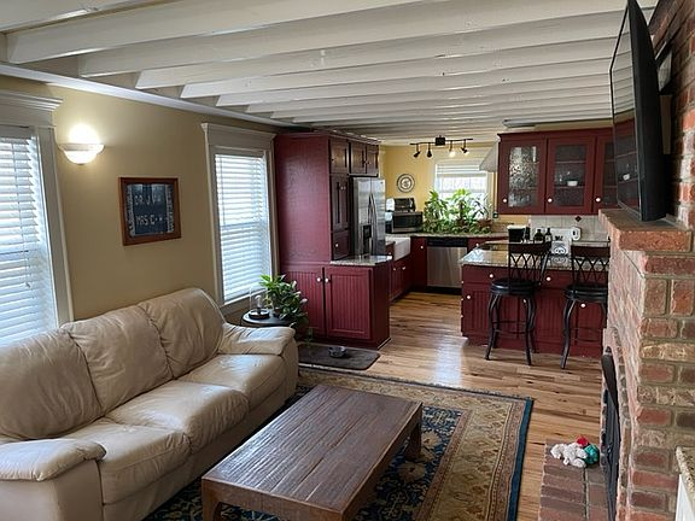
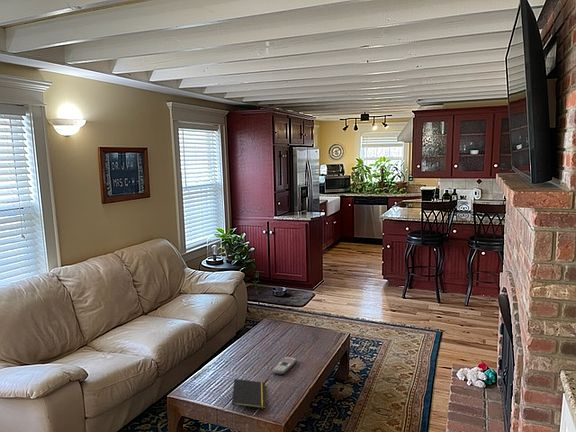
+ notepad [231,378,267,411]
+ remote control [272,356,298,375]
